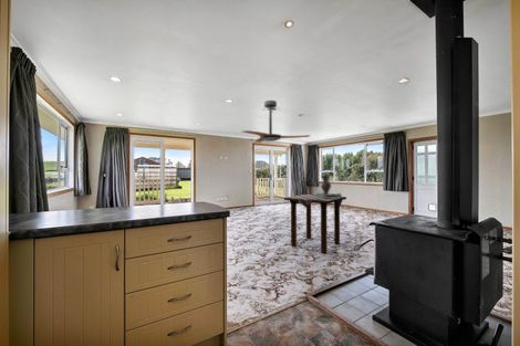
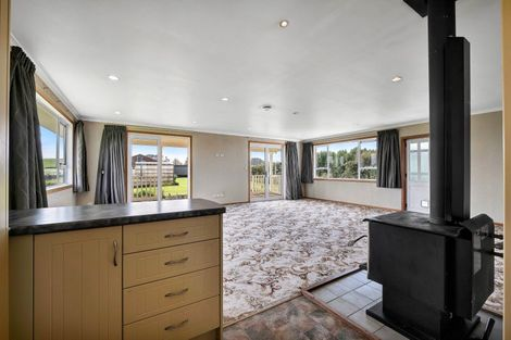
- decorative urn [313,175,343,198]
- ceiling fan [240,99,311,144]
- side table [283,193,347,254]
